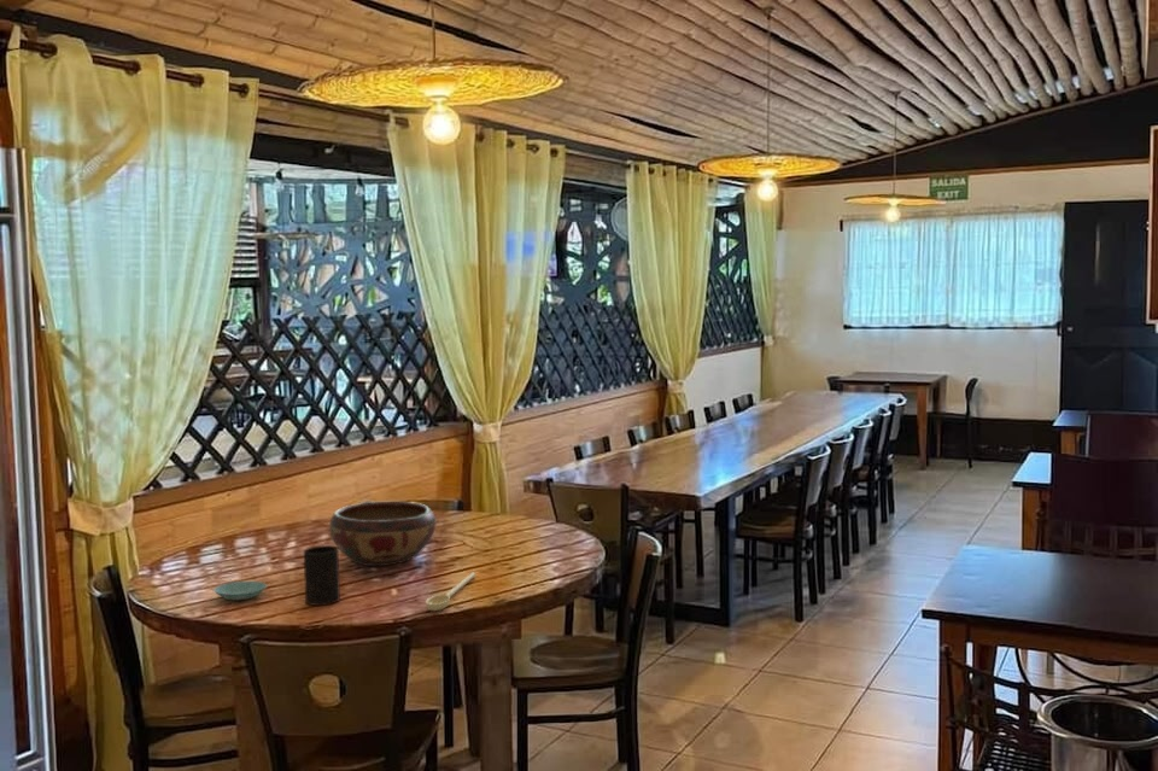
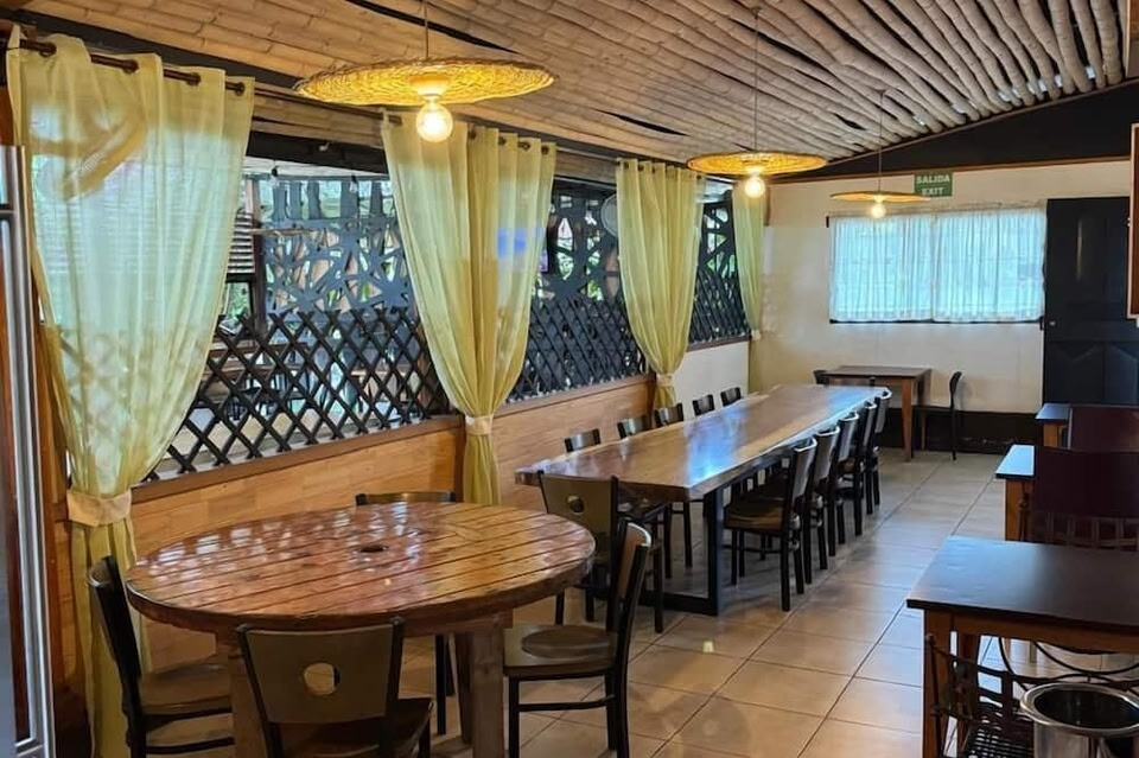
- spoon [425,572,476,612]
- cup [303,544,341,607]
- saucer [212,580,268,602]
- decorative bowl [328,501,437,567]
